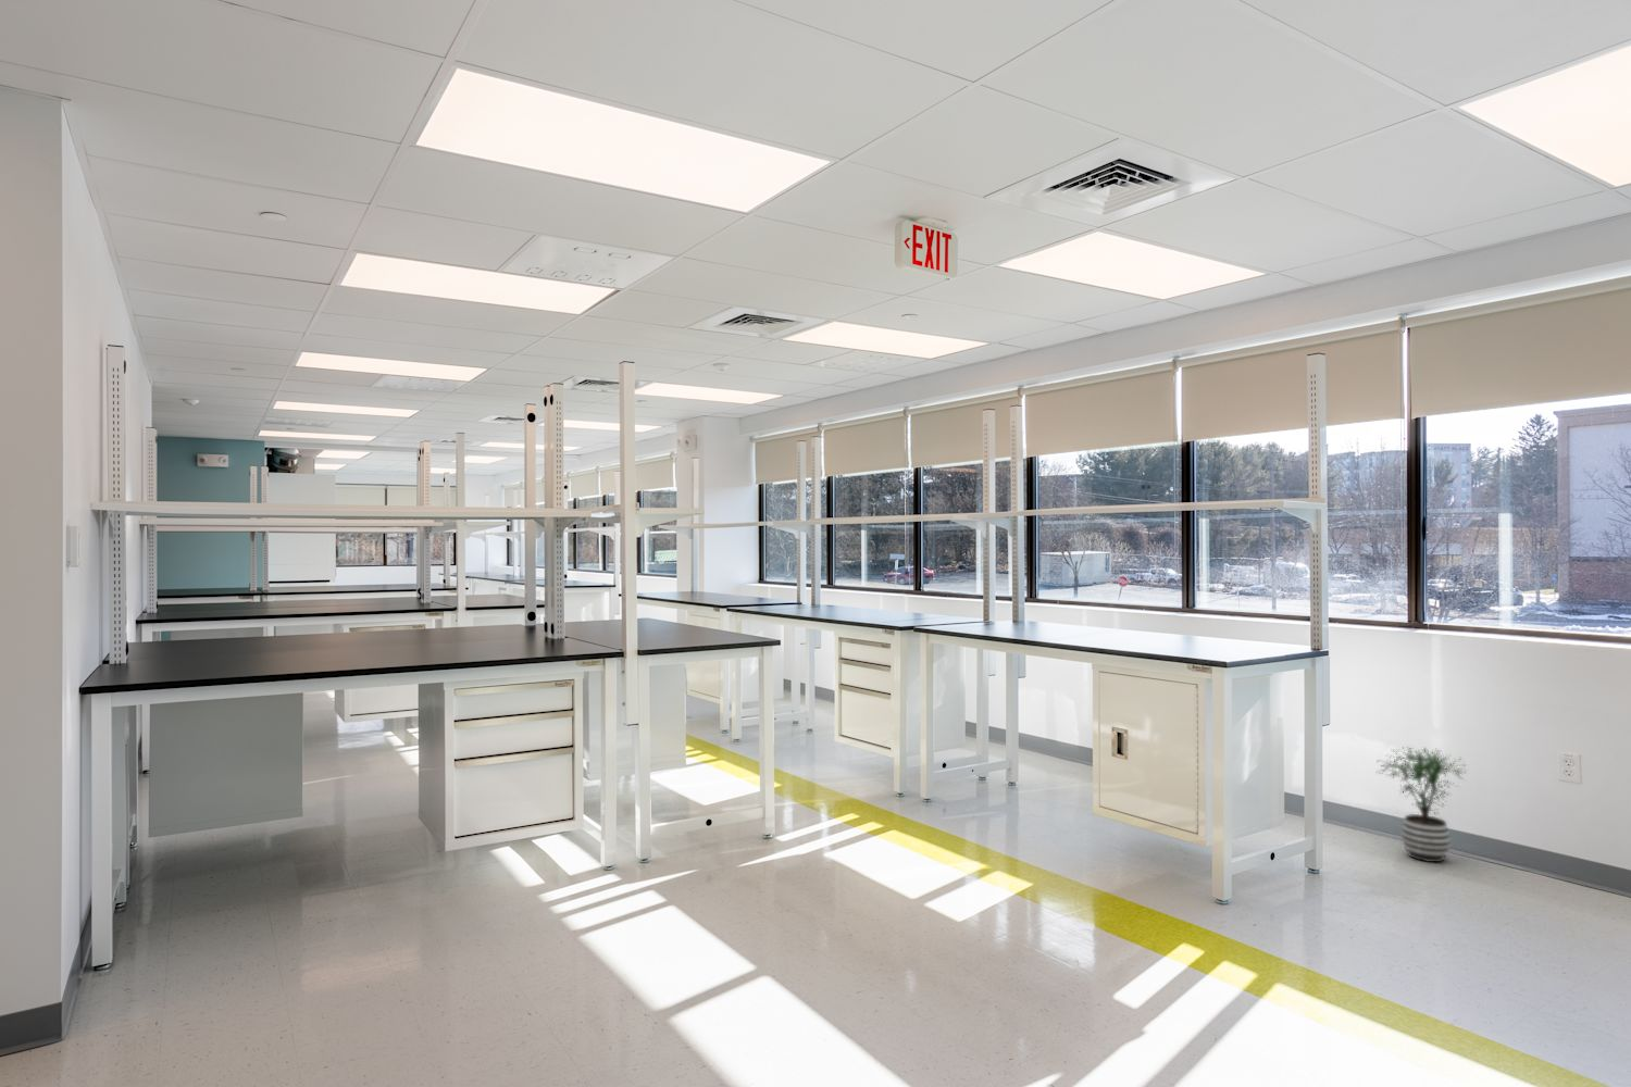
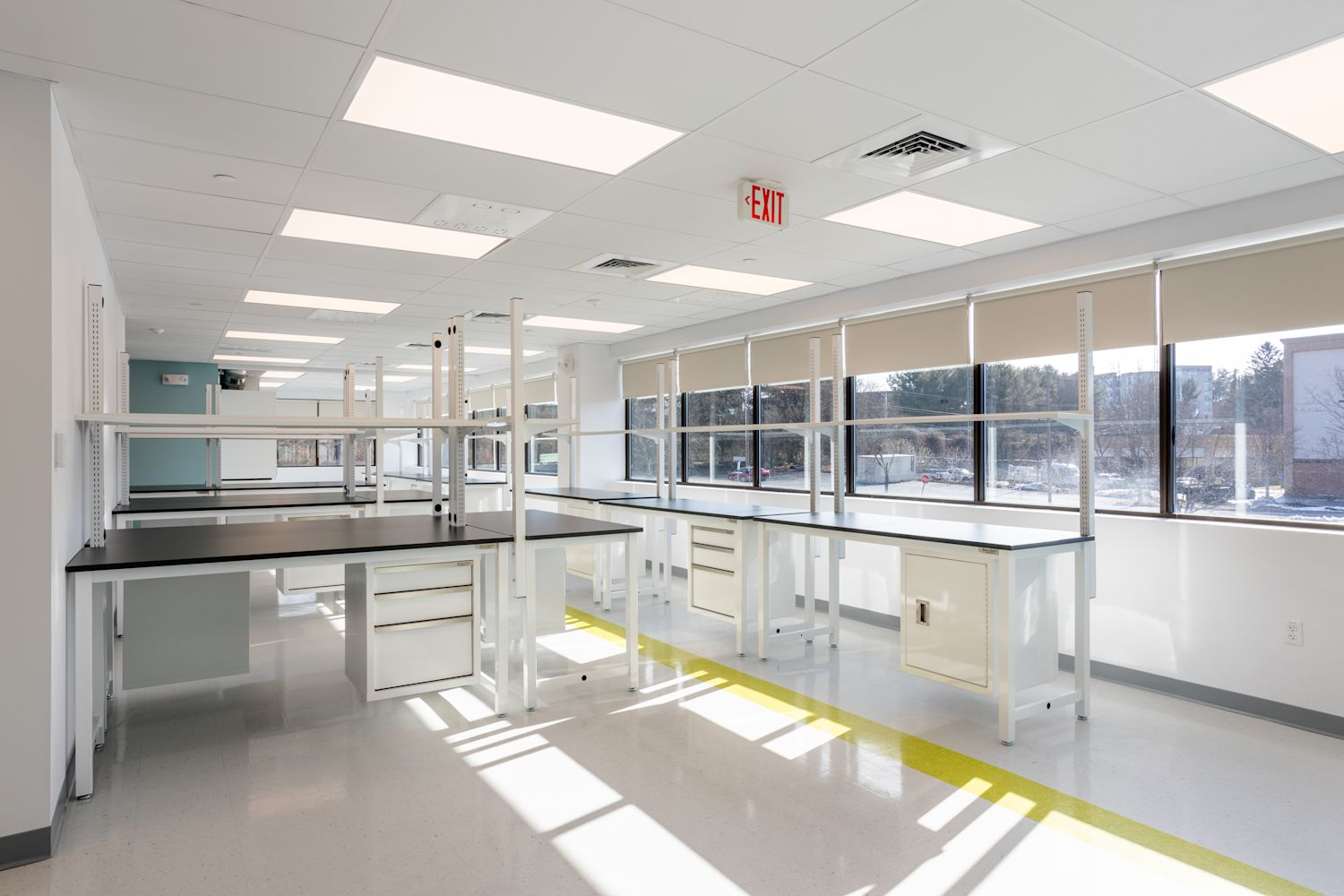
- potted plant [1375,746,1468,863]
